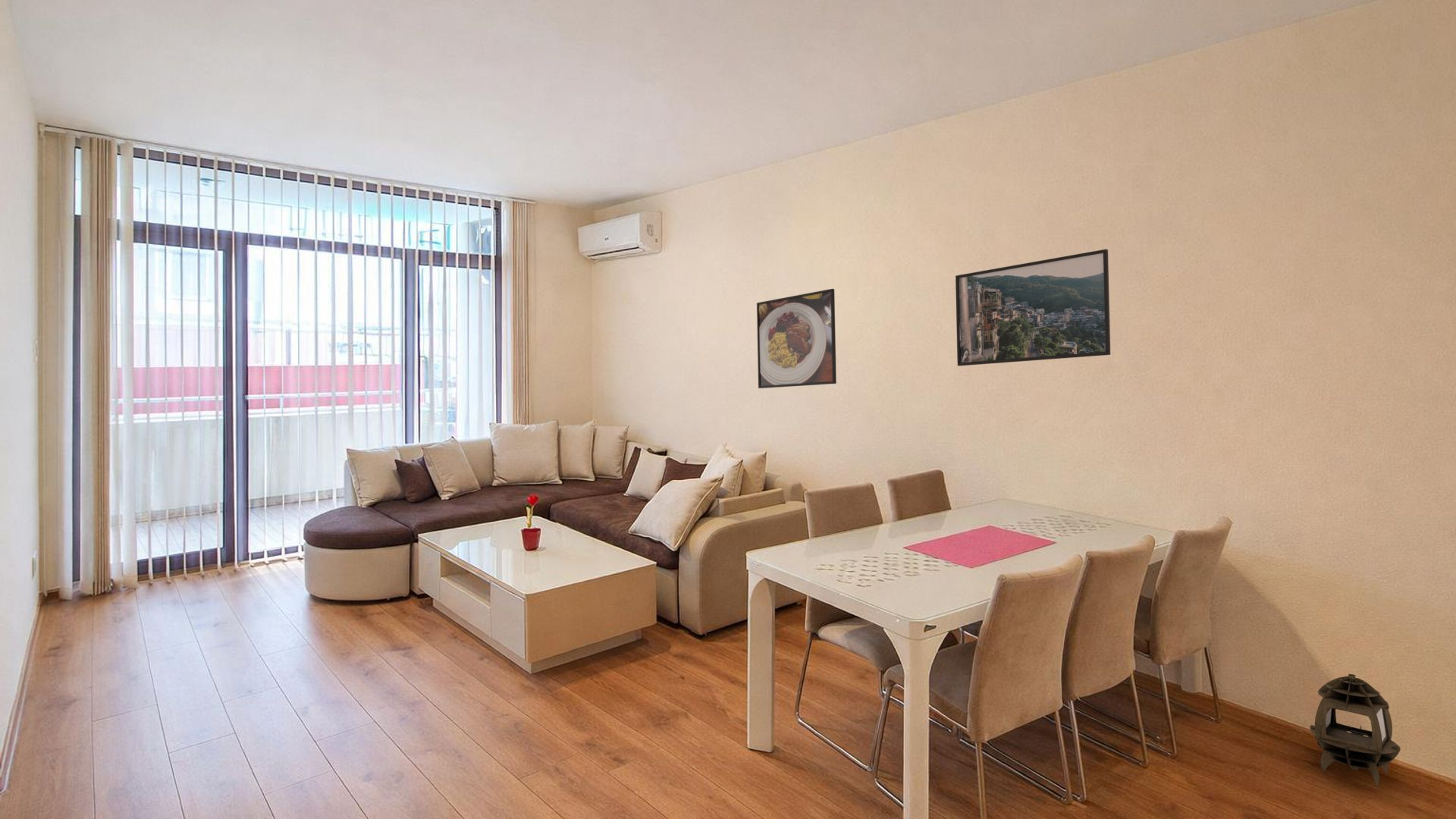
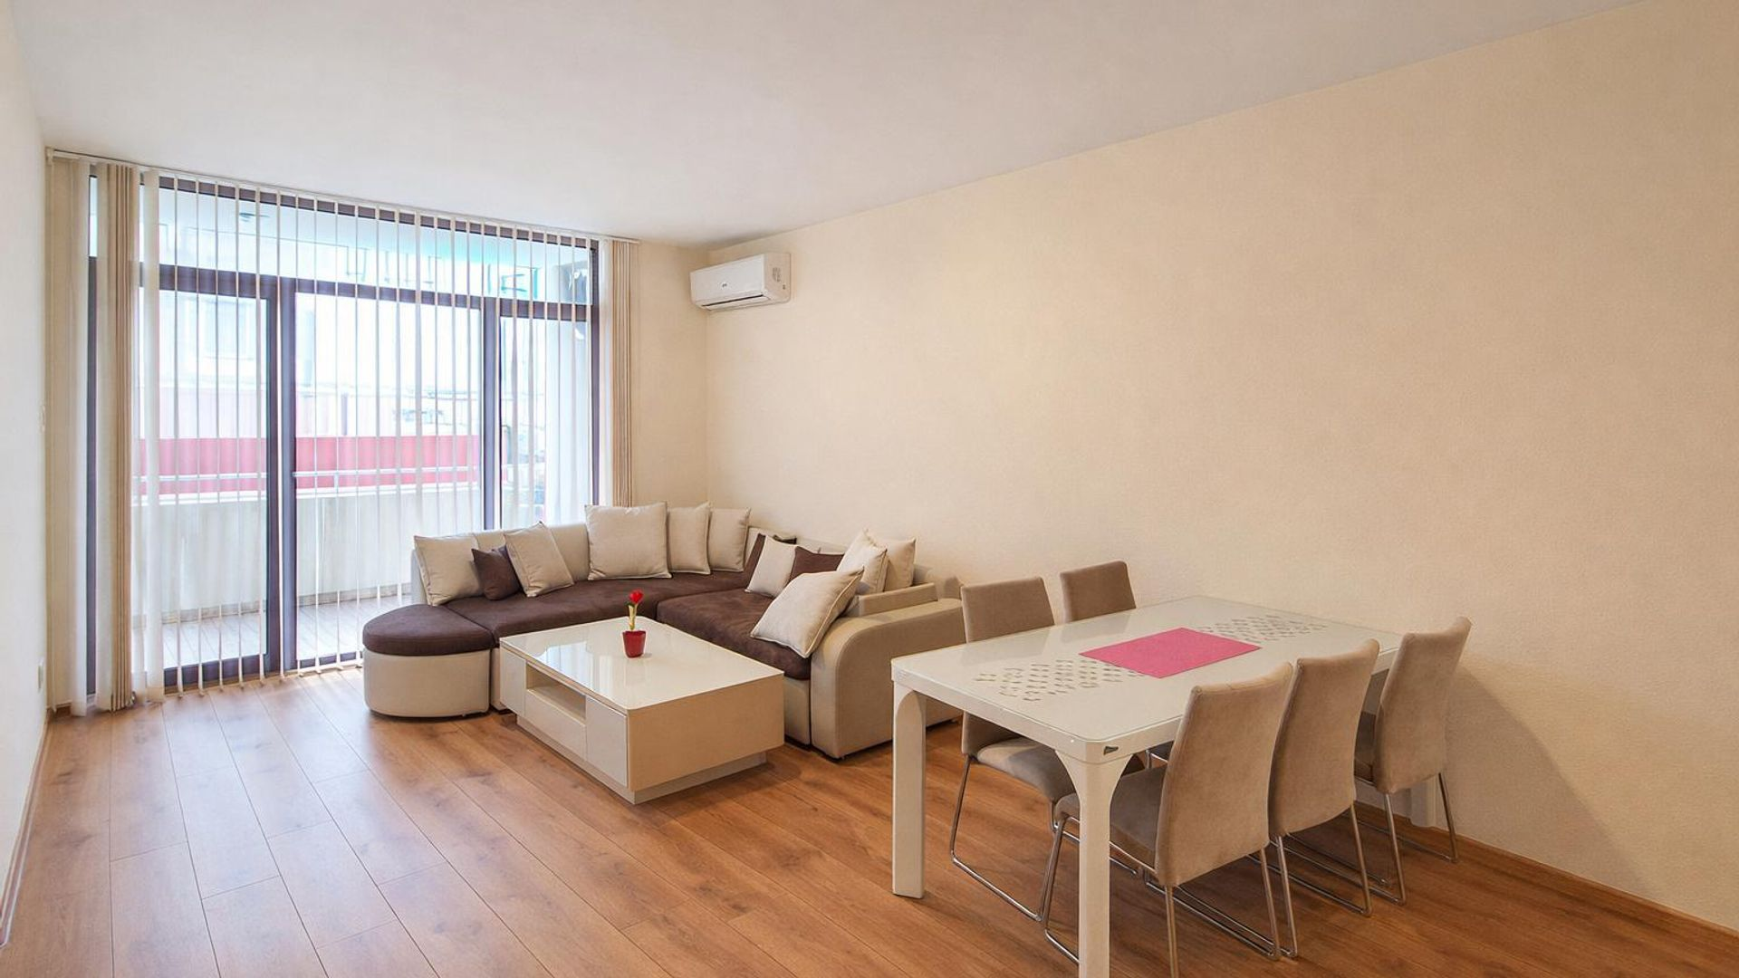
- lantern [1310,673,1401,788]
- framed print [756,288,837,389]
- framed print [955,249,1111,367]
